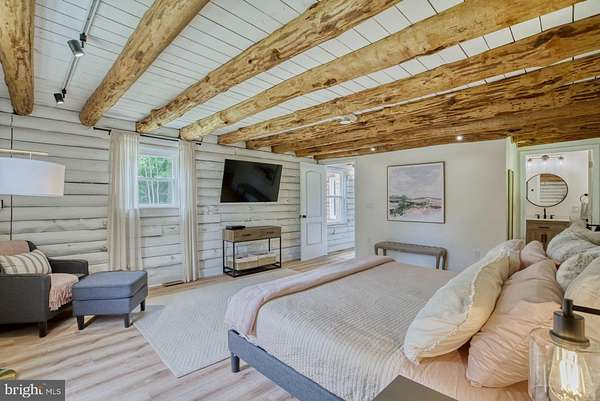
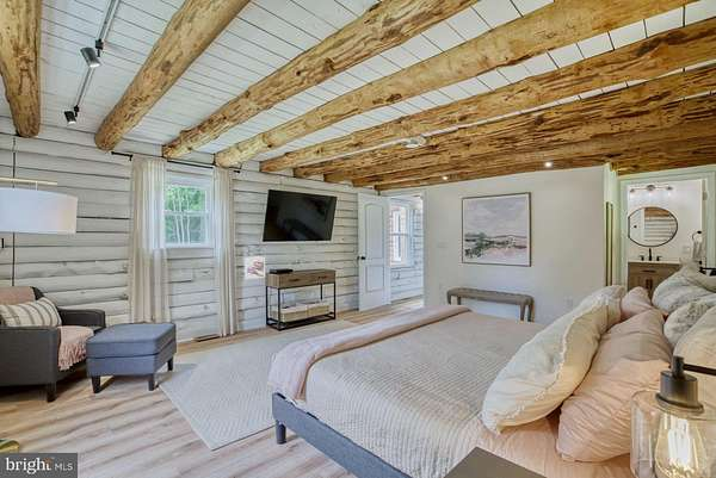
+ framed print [243,255,266,280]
